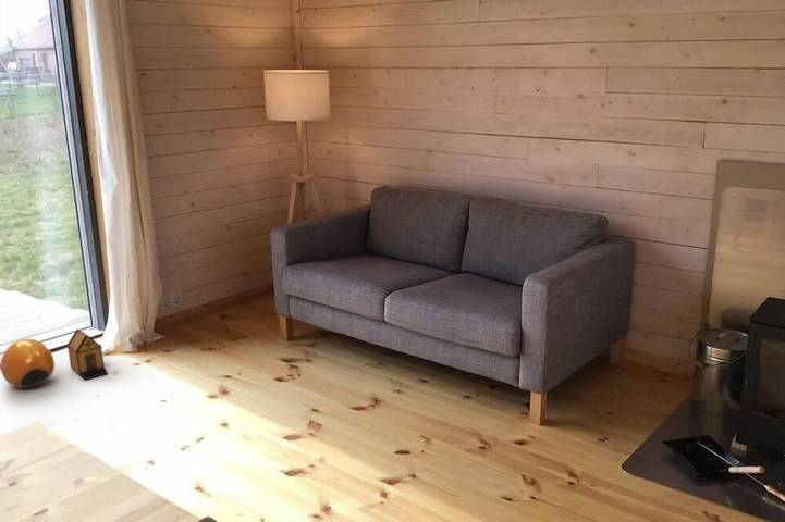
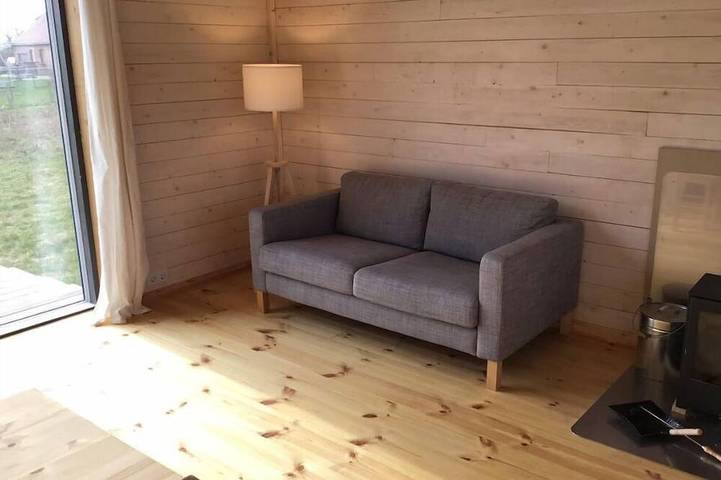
- ball [0,338,56,389]
- toy house [65,328,109,381]
